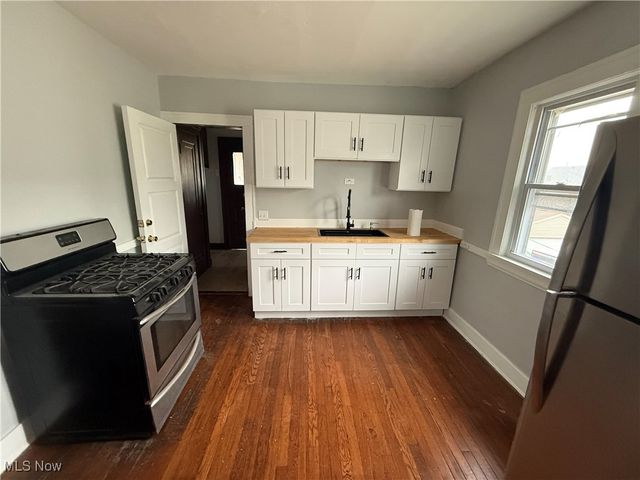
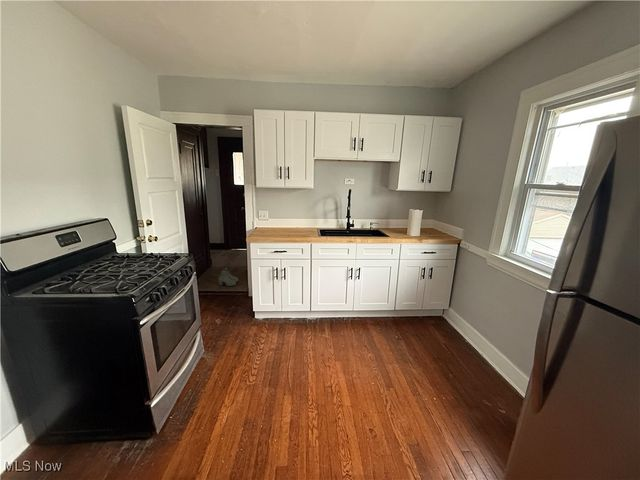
+ boots [218,266,239,287]
